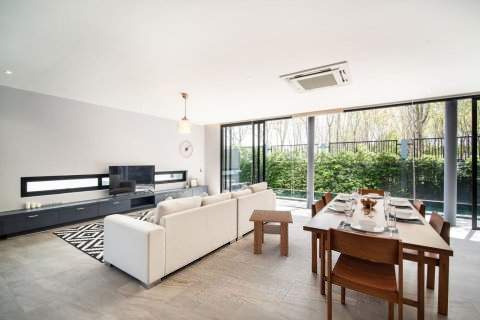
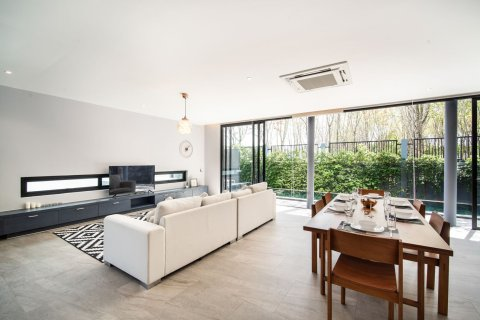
- coffee table [248,209,294,257]
